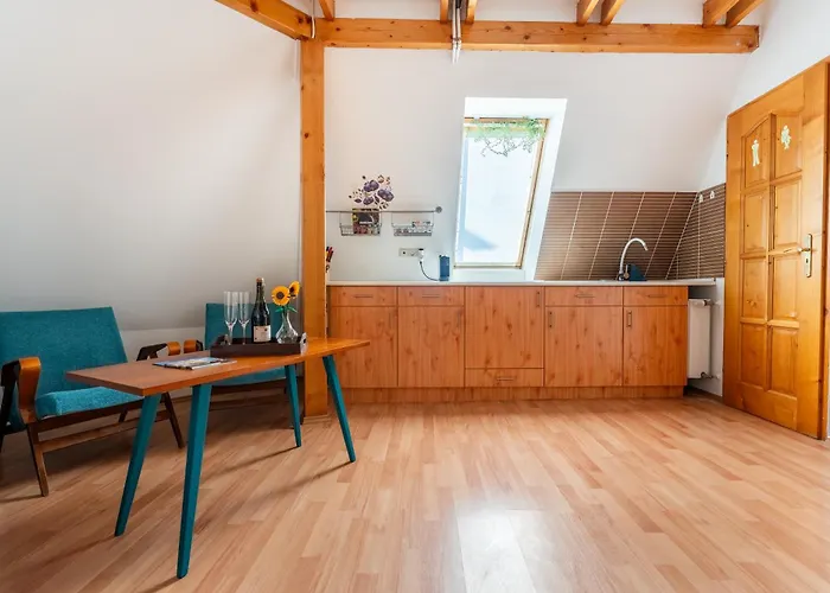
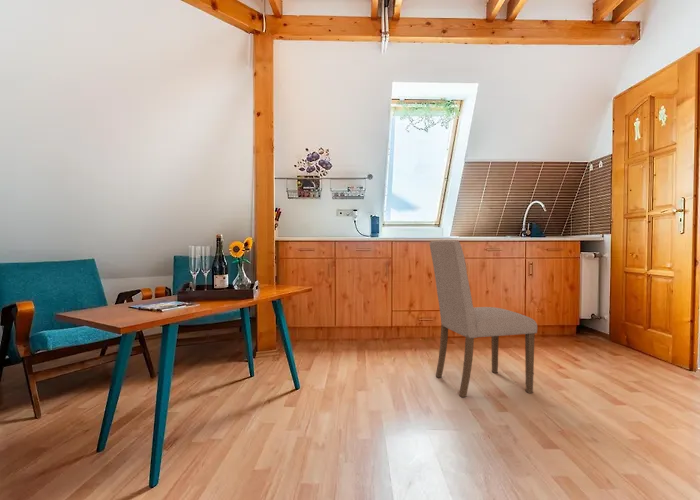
+ dining chair [429,239,538,398]
